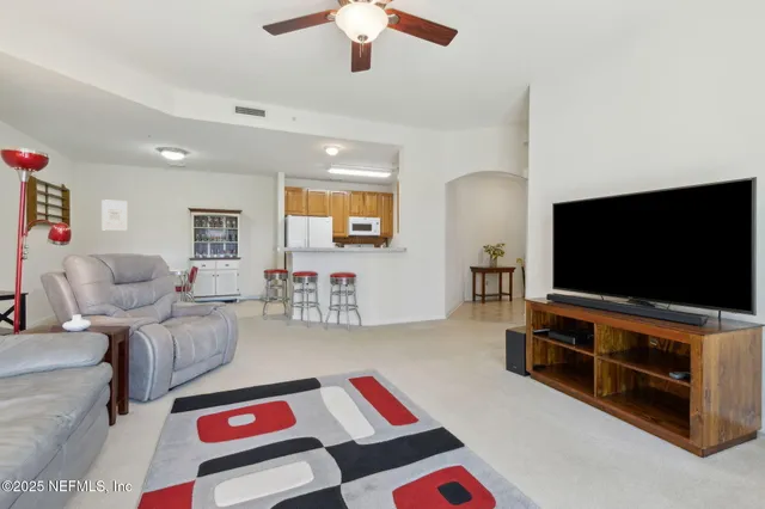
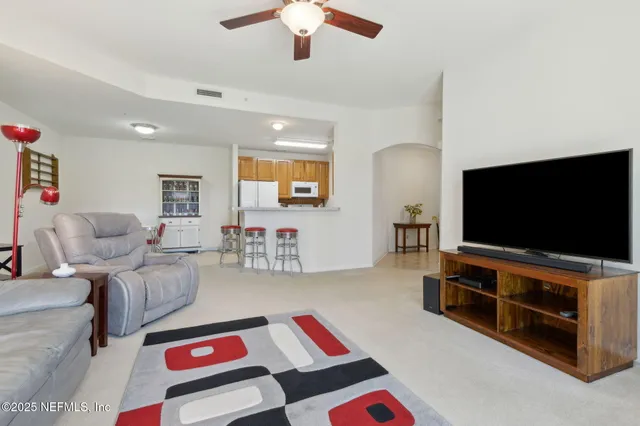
- wall art [100,198,129,232]
